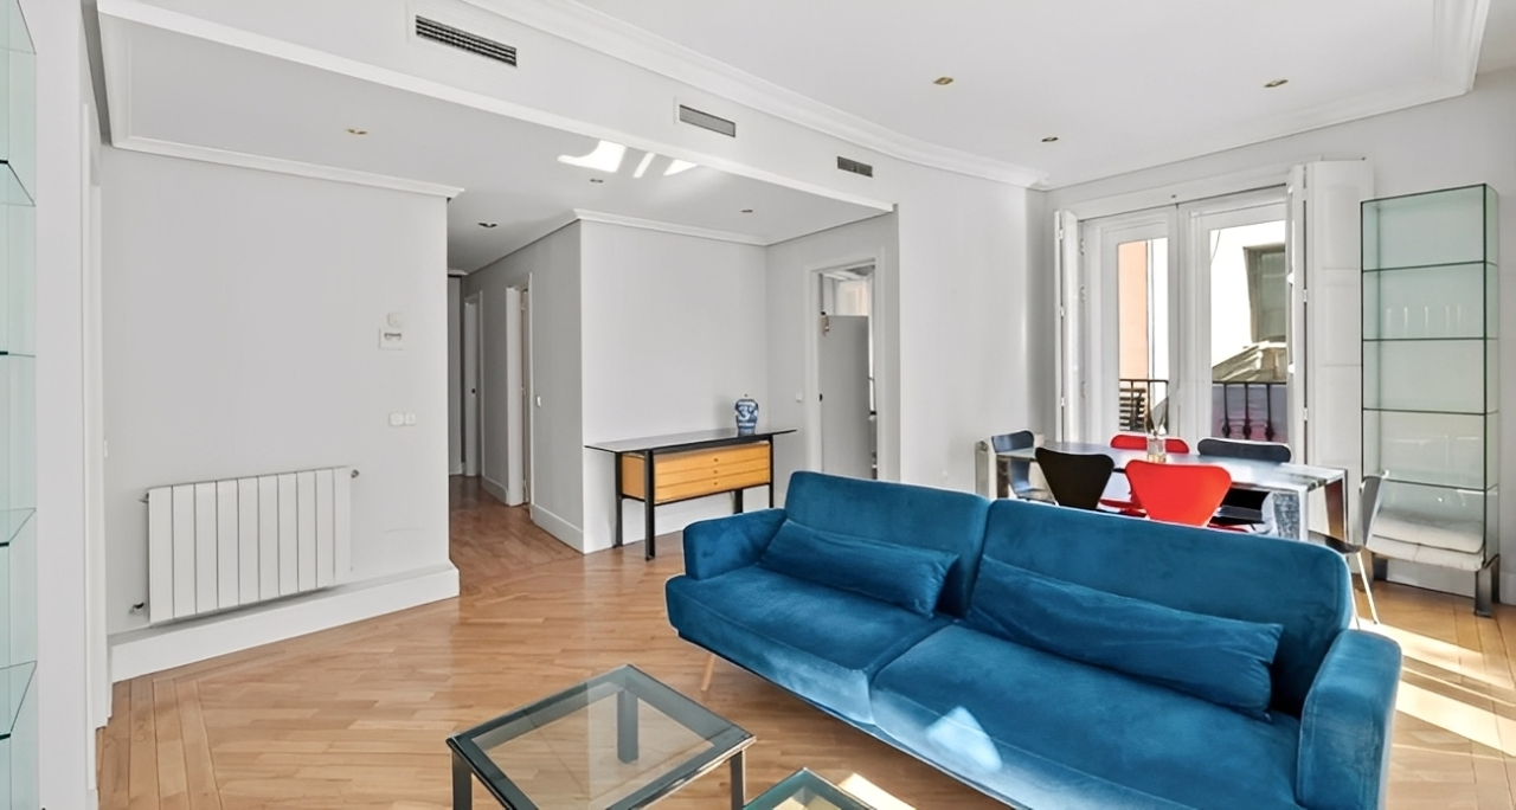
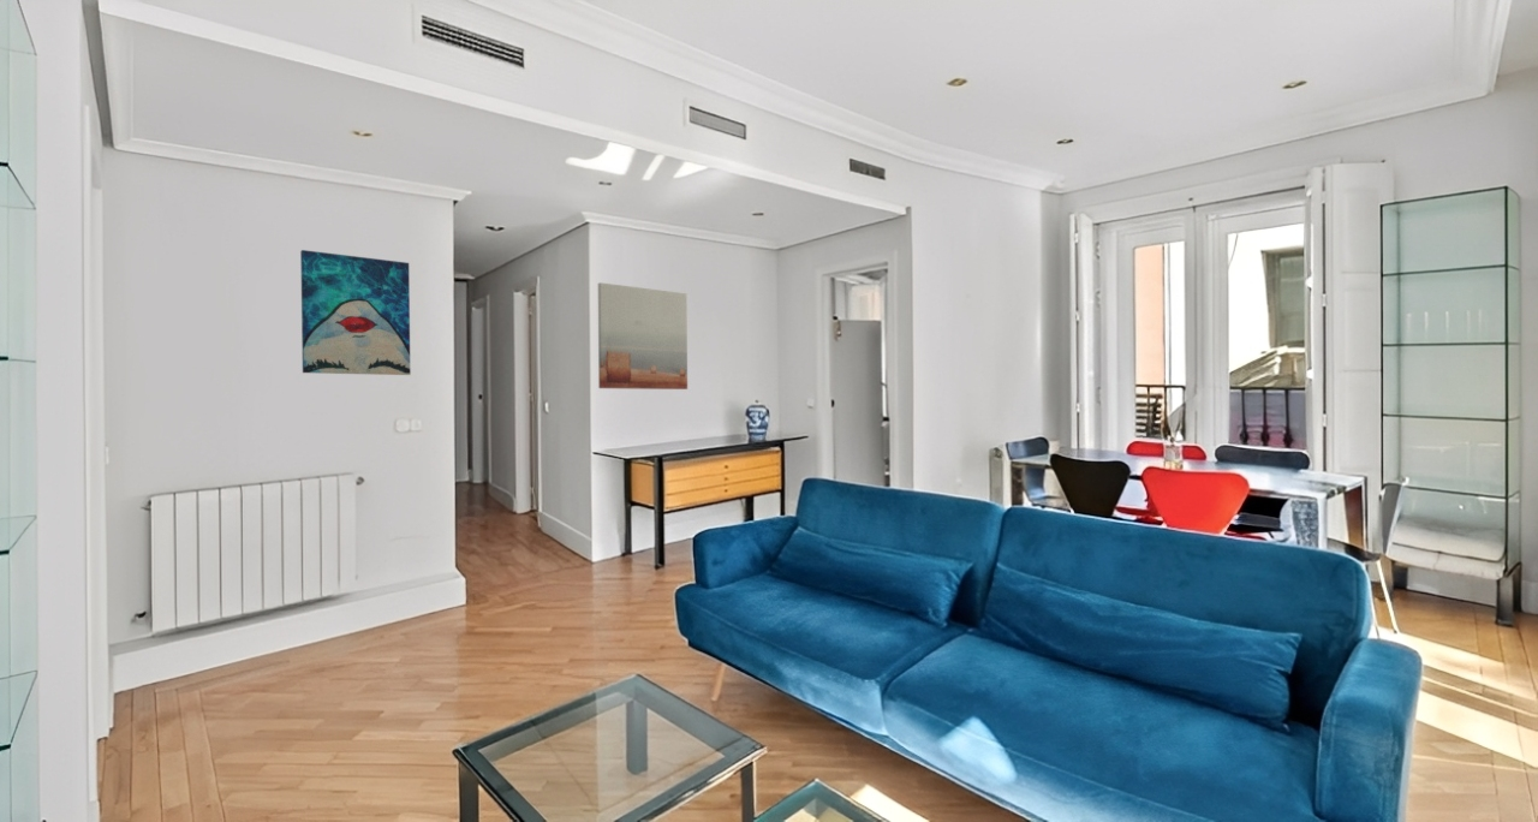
+ wall art [299,249,412,376]
+ wall art [597,281,688,391]
